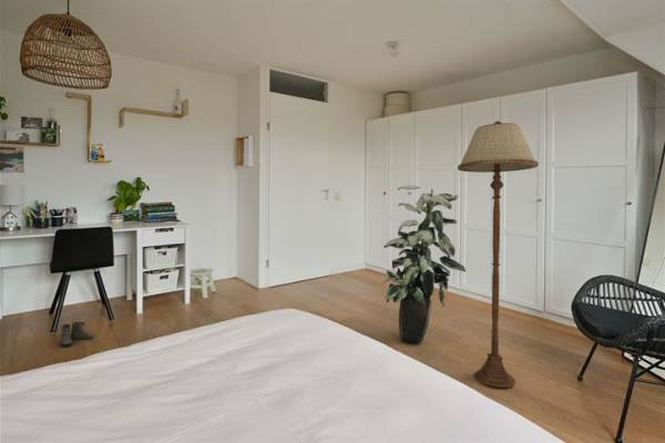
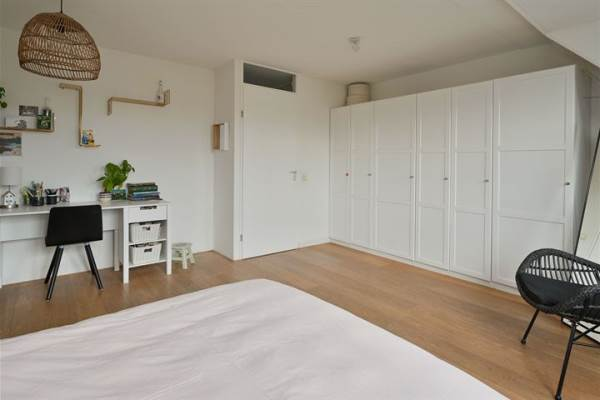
- boots [55,321,94,347]
- indoor plant [381,184,467,344]
- floor lamp [457,120,540,389]
